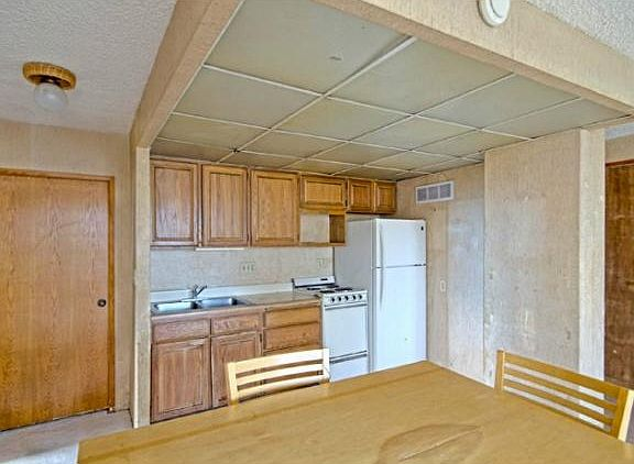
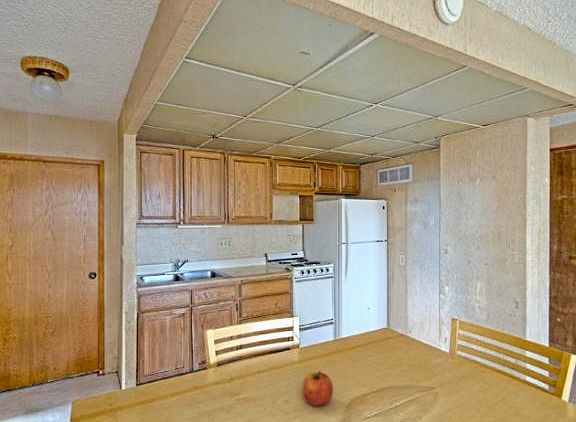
+ fruit [301,370,334,407]
